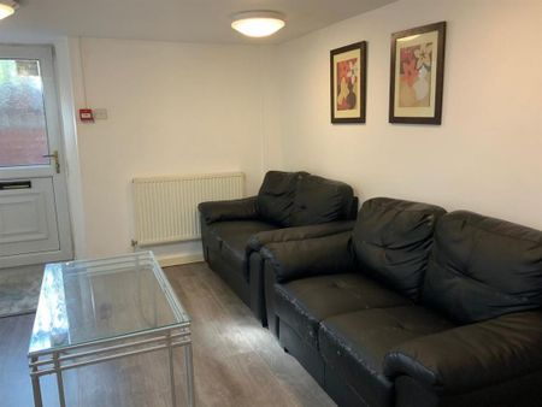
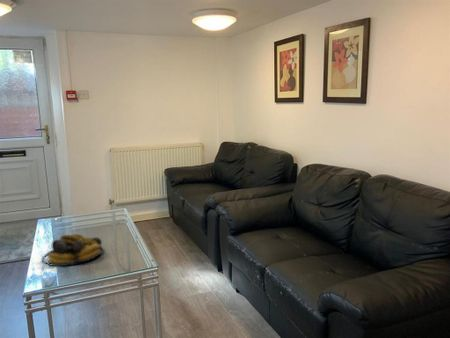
+ fruit bowl [40,233,104,267]
